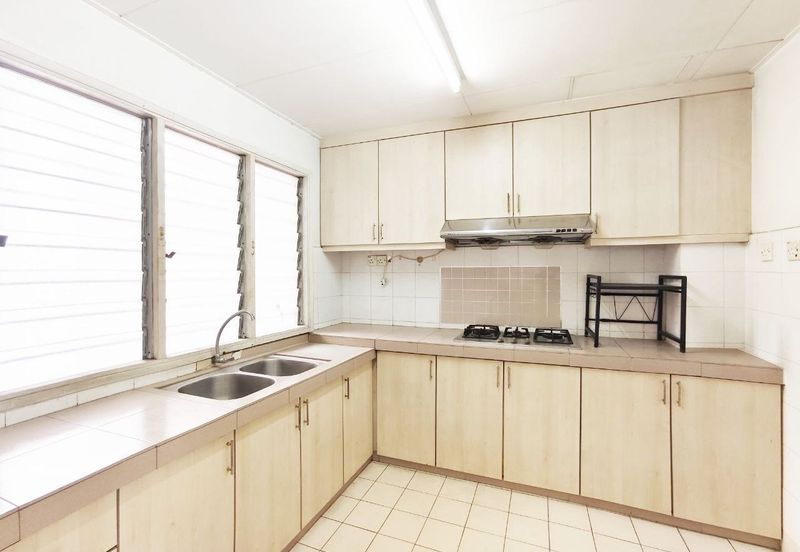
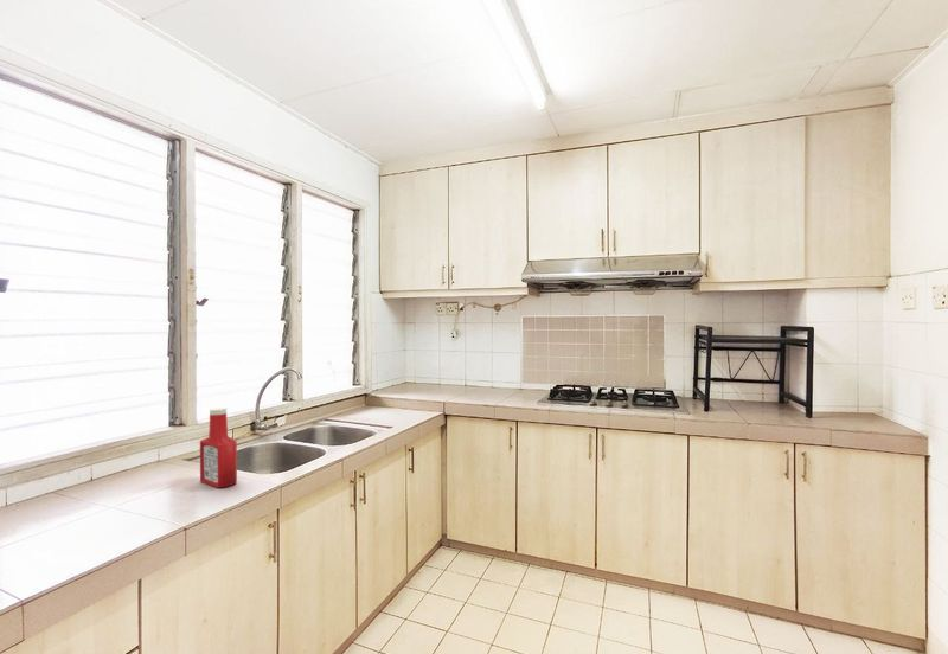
+ soap bottle [199,406,238,489]
